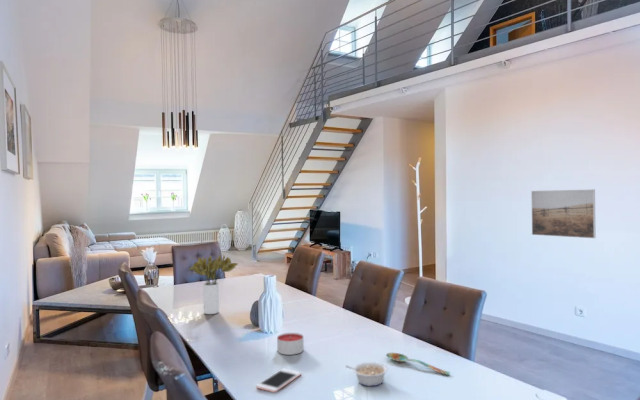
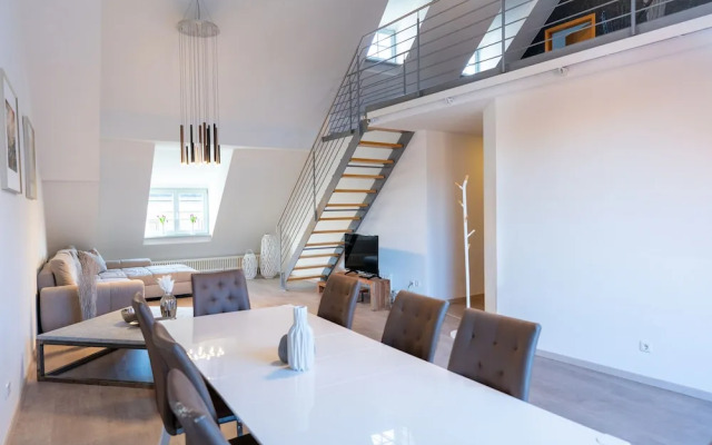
- flower bouquet [187,254,239,315]
- spoon [385,352,451,376]
- legume [345,361,389,387]
- candle [276,332,305,356]
- cell phone [255,368,302,394]
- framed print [530,188,597,239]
